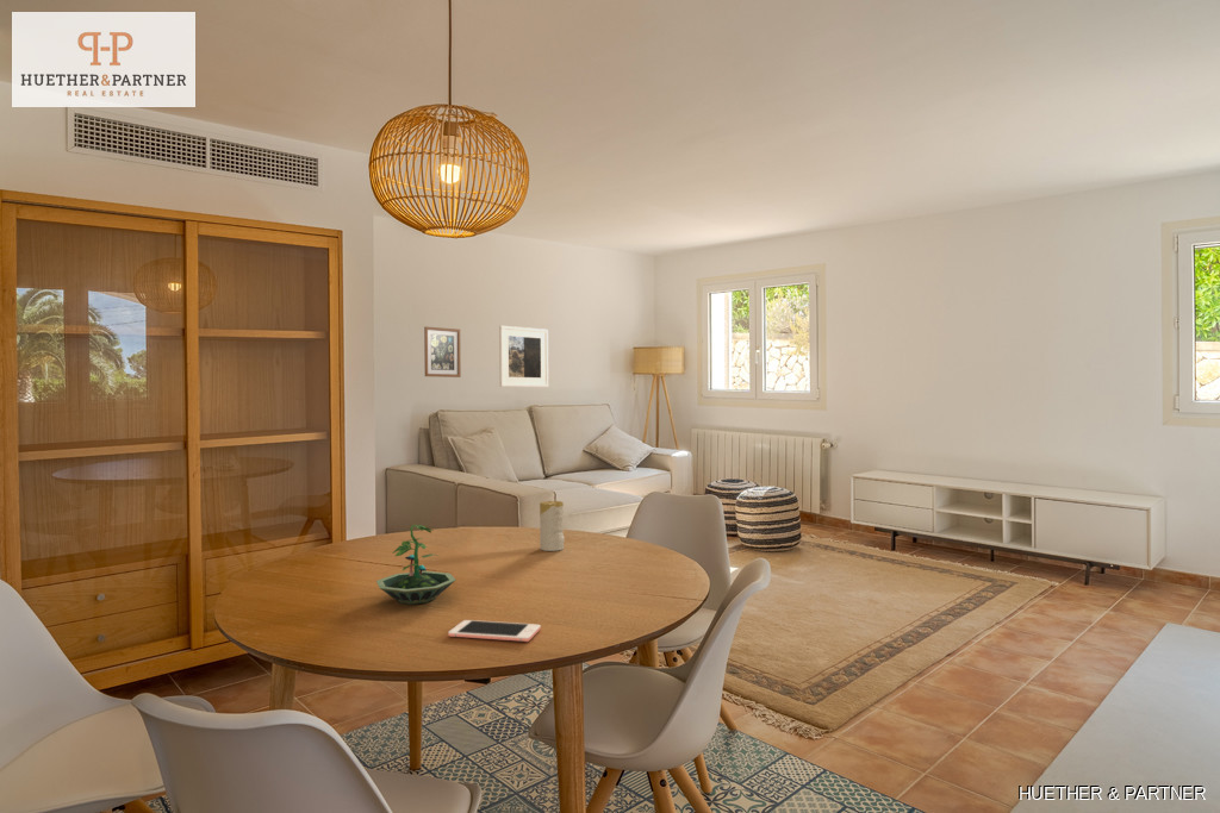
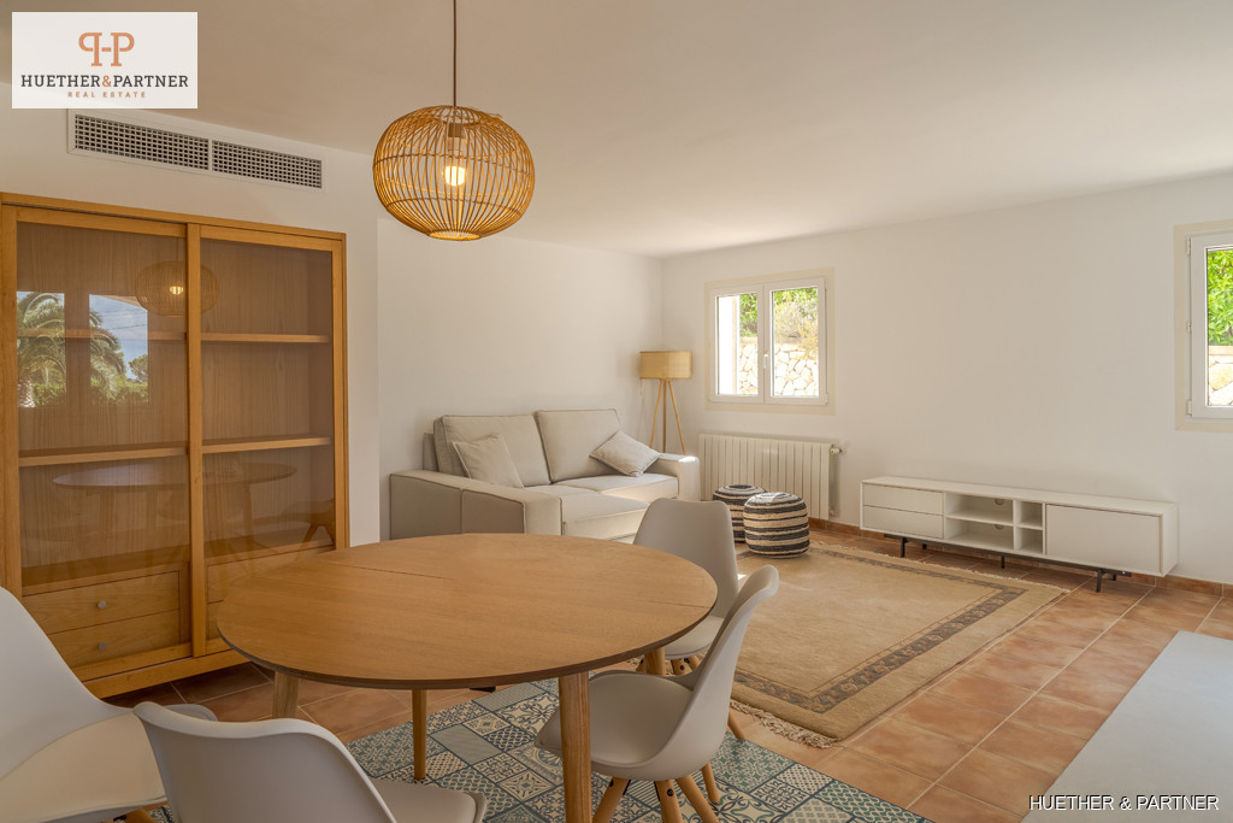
- terrarium [375,524,456,606]
- wall art [423,326,462,379]
- cell phone [447,619,542,643]
- candle [539,500,566,552]
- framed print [498,325,549,388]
